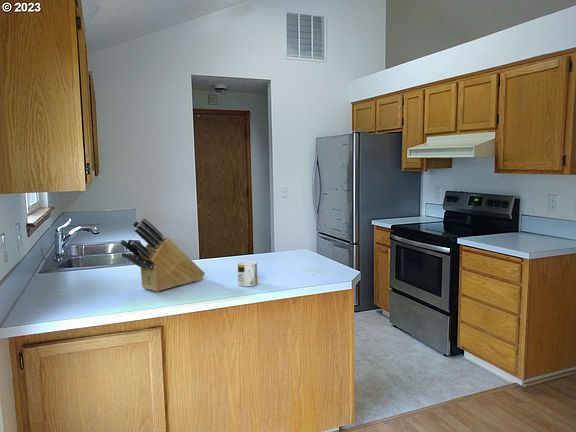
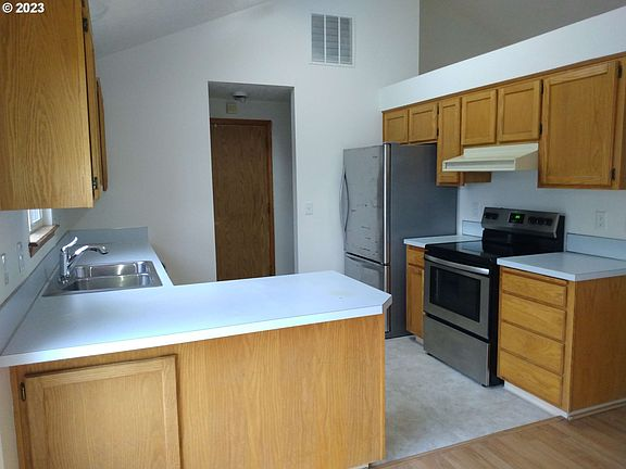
- knife block [119,217,206,293]
- mug [237,260,258,287]
